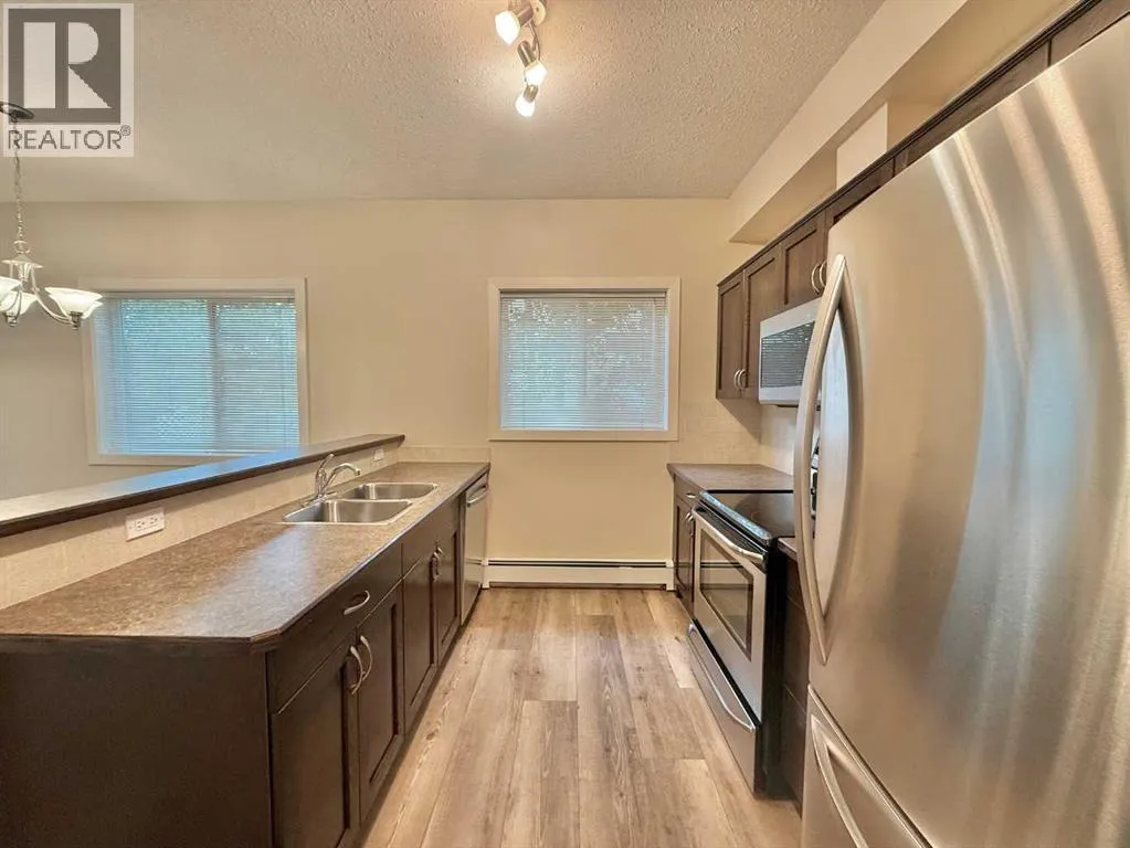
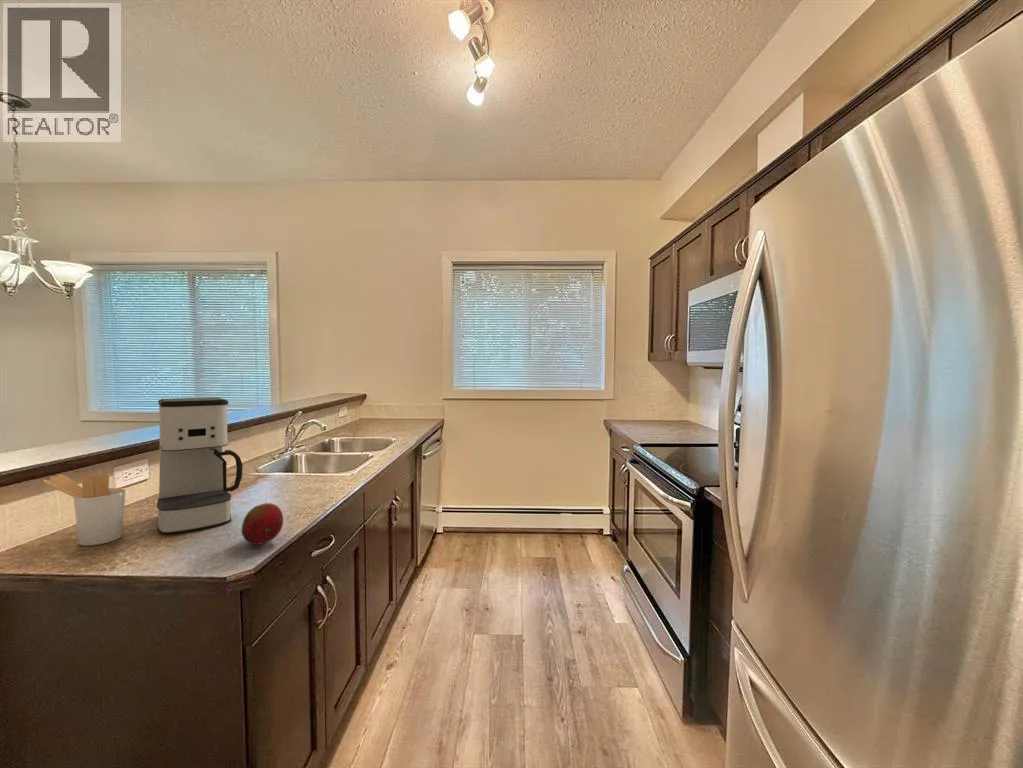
+ fruit [240,502,284,546]
+ coffee maker [156,396,244,535]
+ utensil holder [42,473,126,547]
